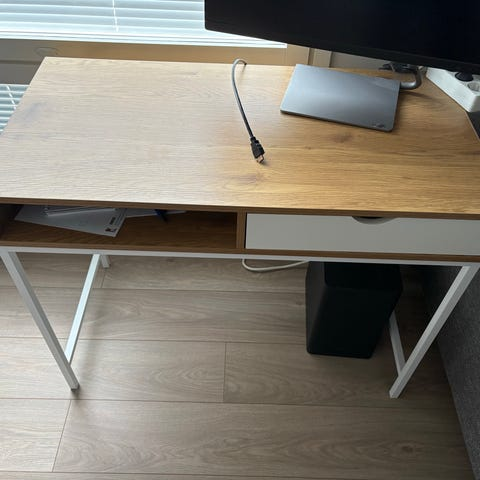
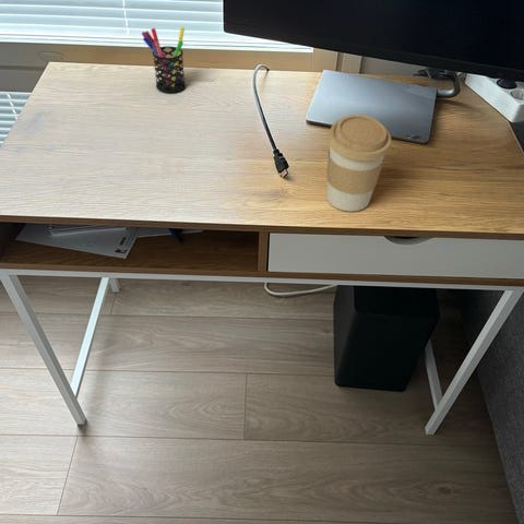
+ pen holder [141,26,187,94]
+ coffee cup [325,114,392,213]
